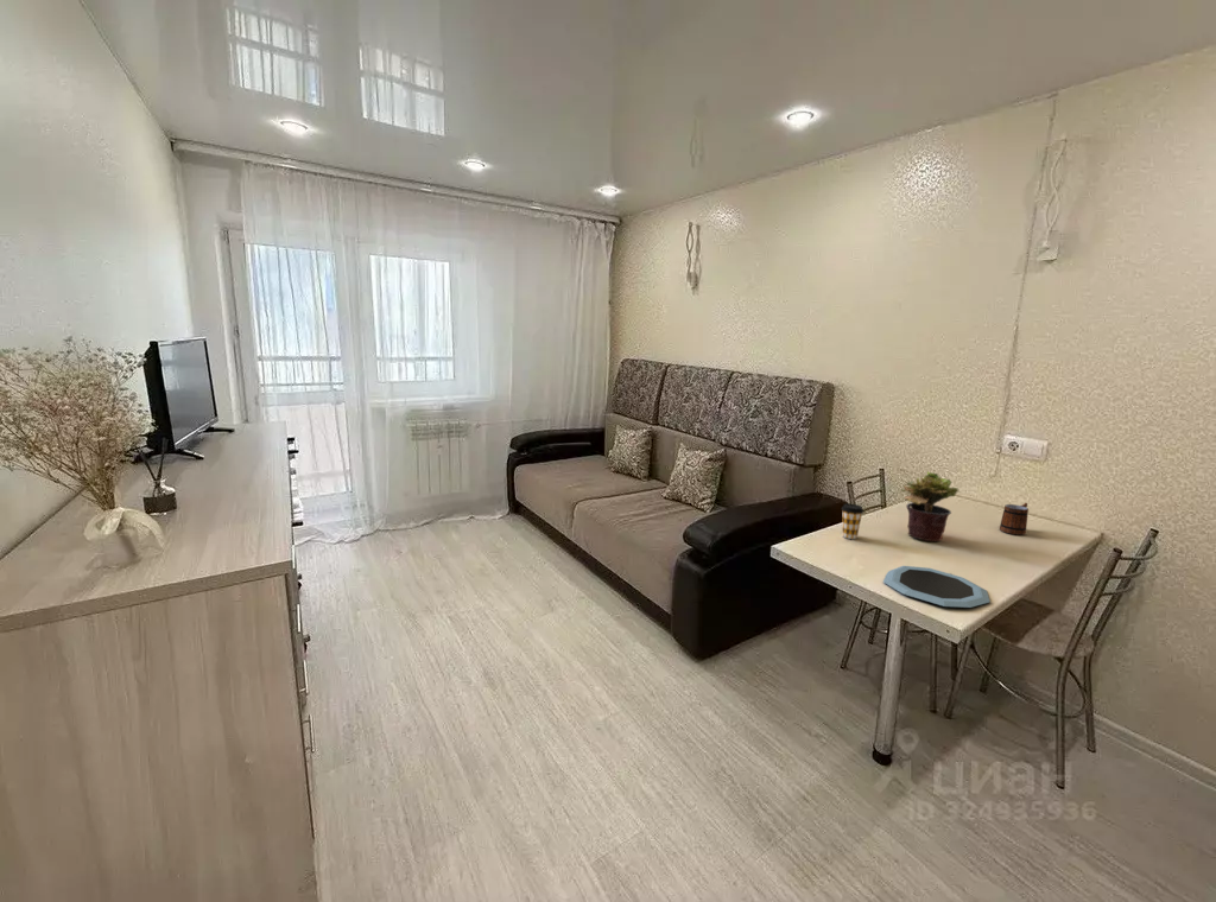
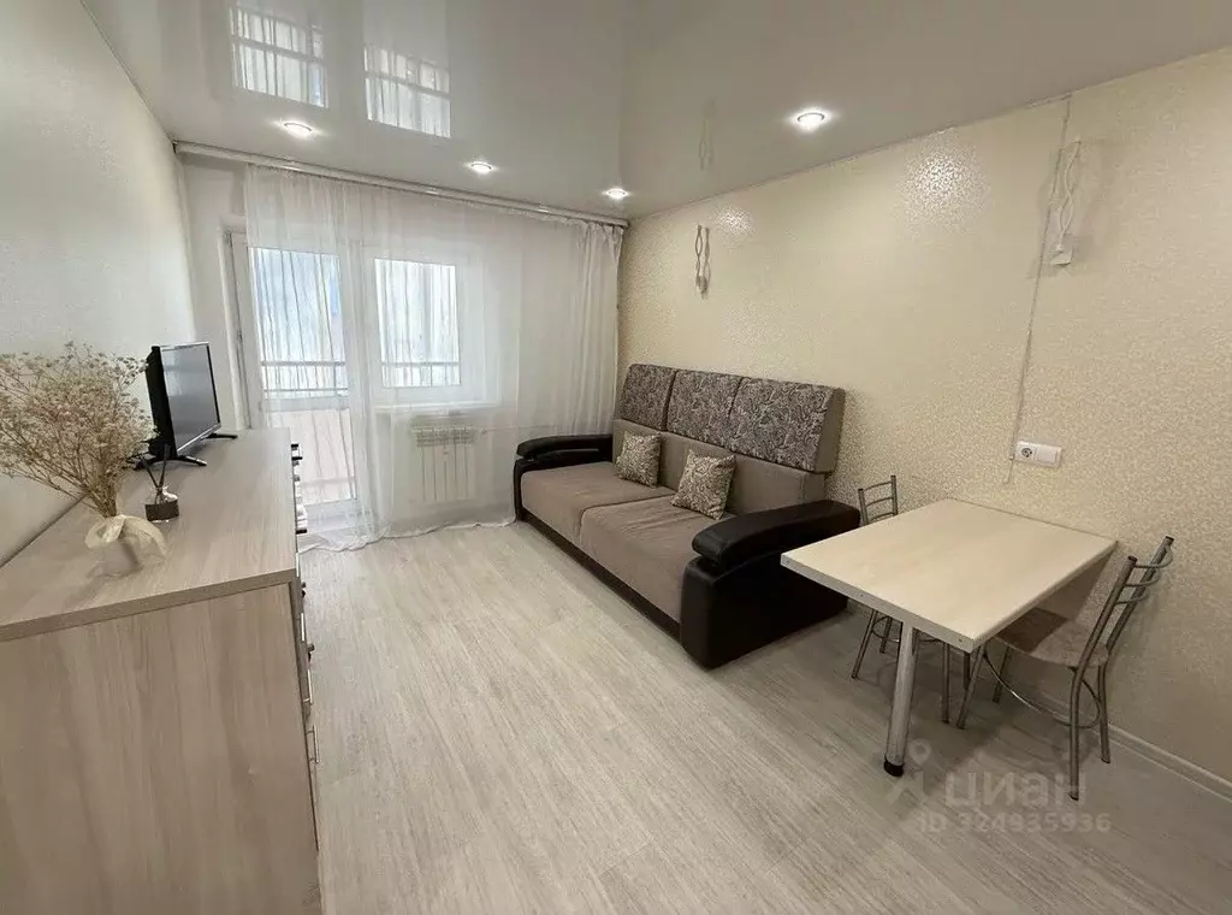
- mug [999,502,1030,536]
- potted plant [900,470,961,542]
- plate [882,565,990,609]
- coffee cup [841,503,864,540]
